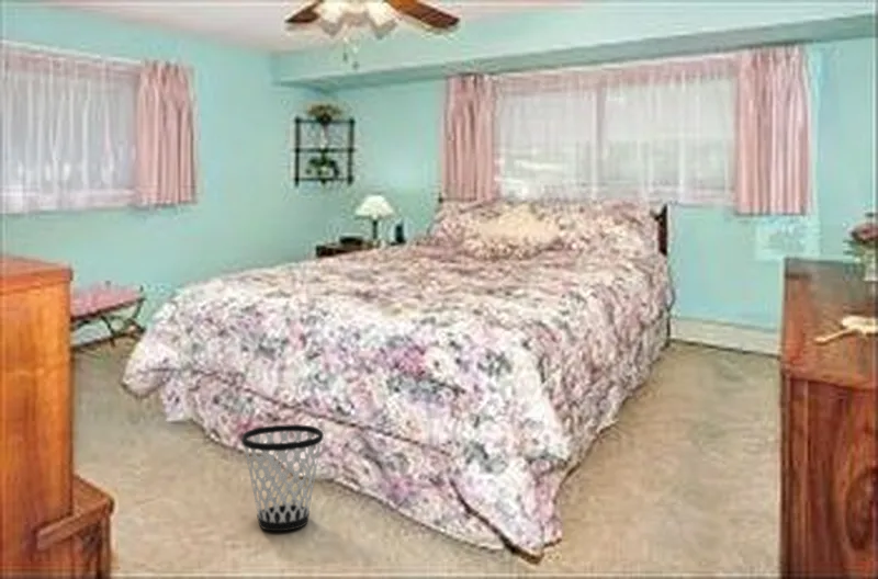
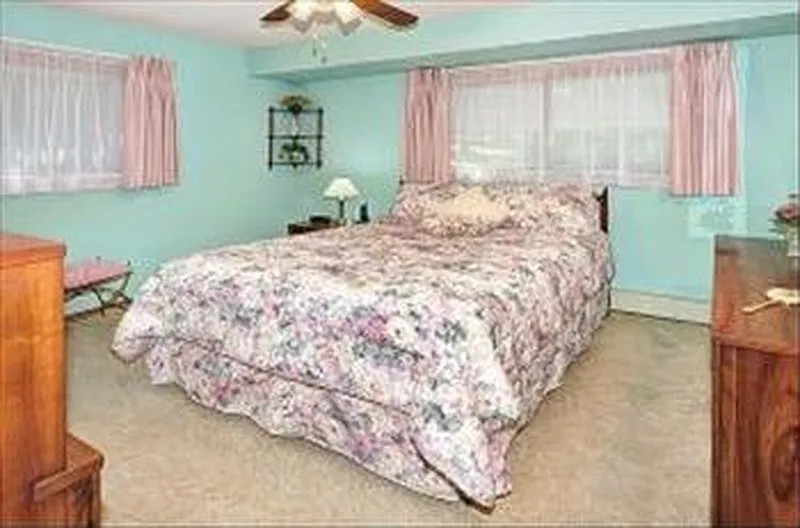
- wastebasket [240,423,325,532]
